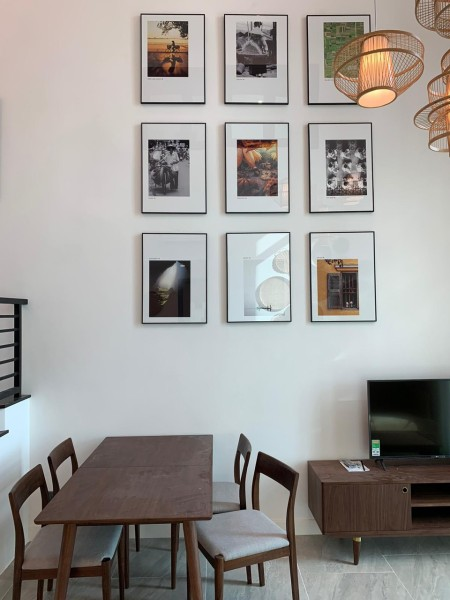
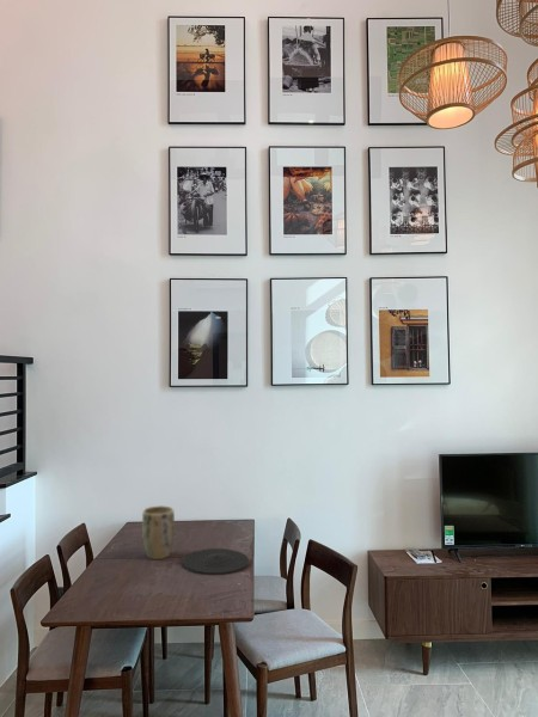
+ plant pot [141,504,176,560]
+ plate [182,547,250,576]
